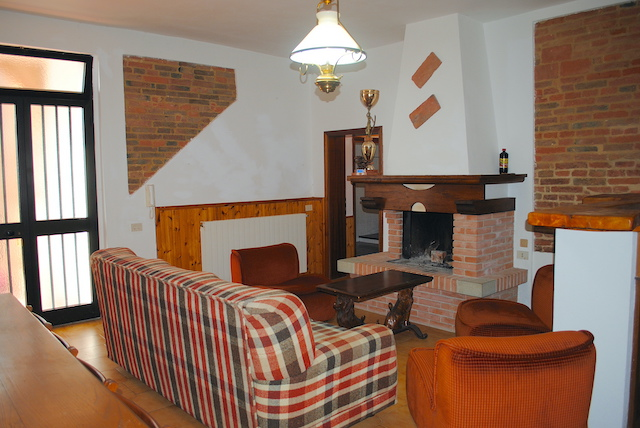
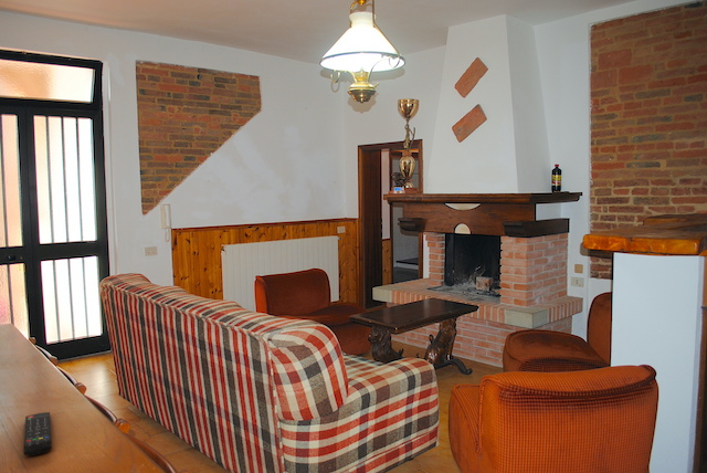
+ remote control [22,411,53,456]
